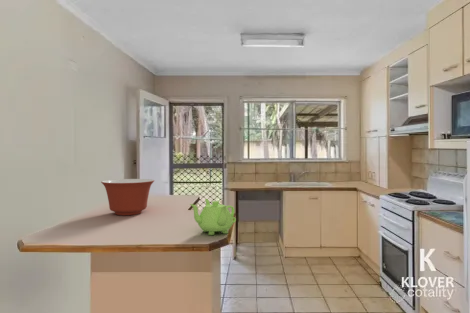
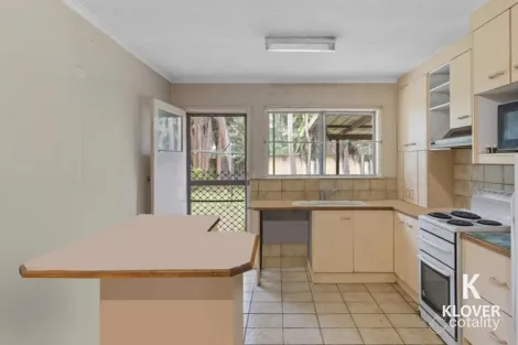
- mixing bowl [100,178,155,216]
- teapot [189,198,237,236]
